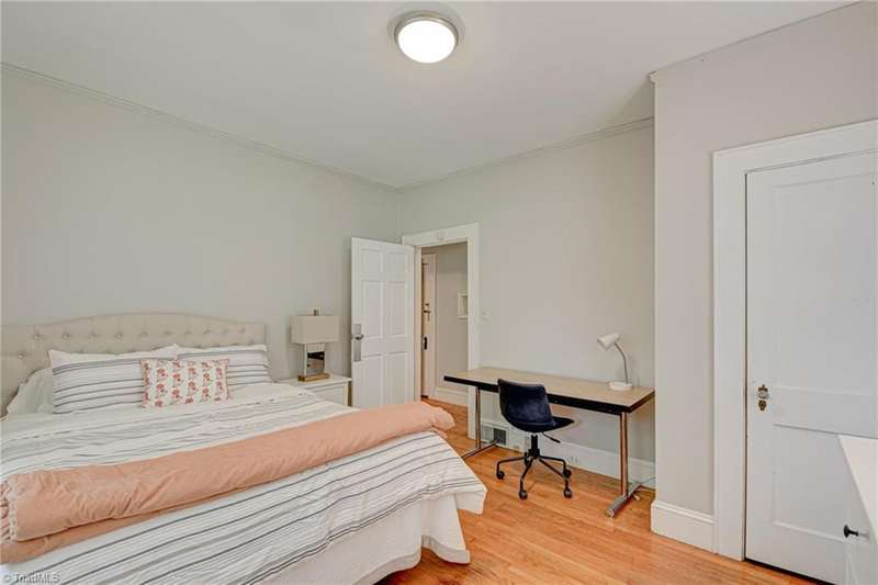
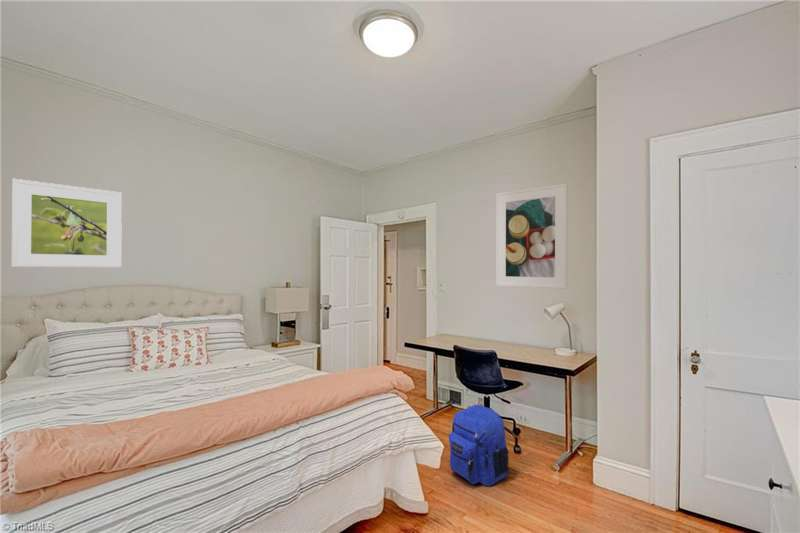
+ backpack [448,404,510,487]
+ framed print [11,178,123,268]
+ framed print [495,183,568,290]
